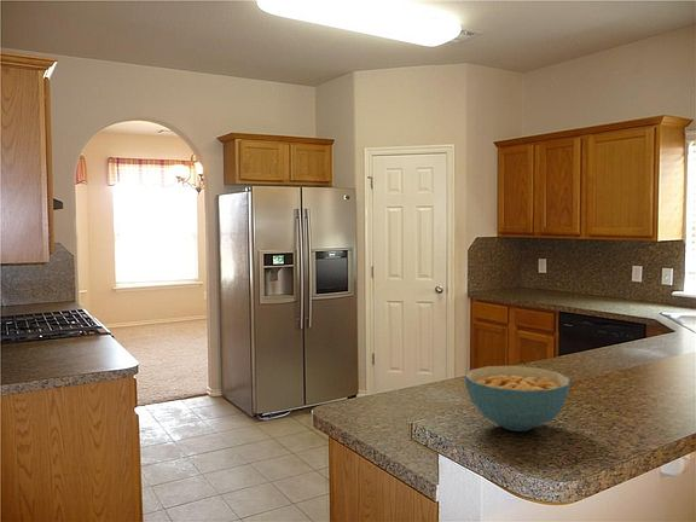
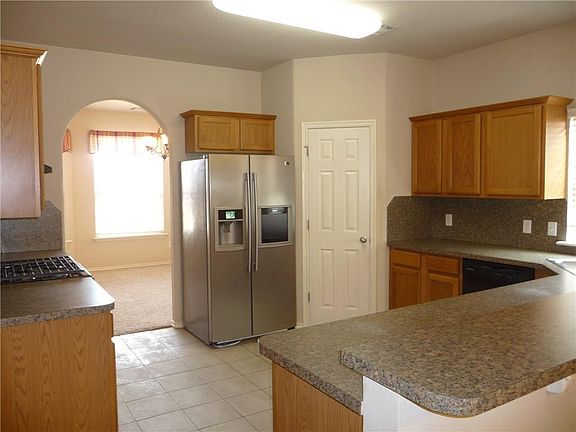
- cereal bowl [464,365,572,433]
